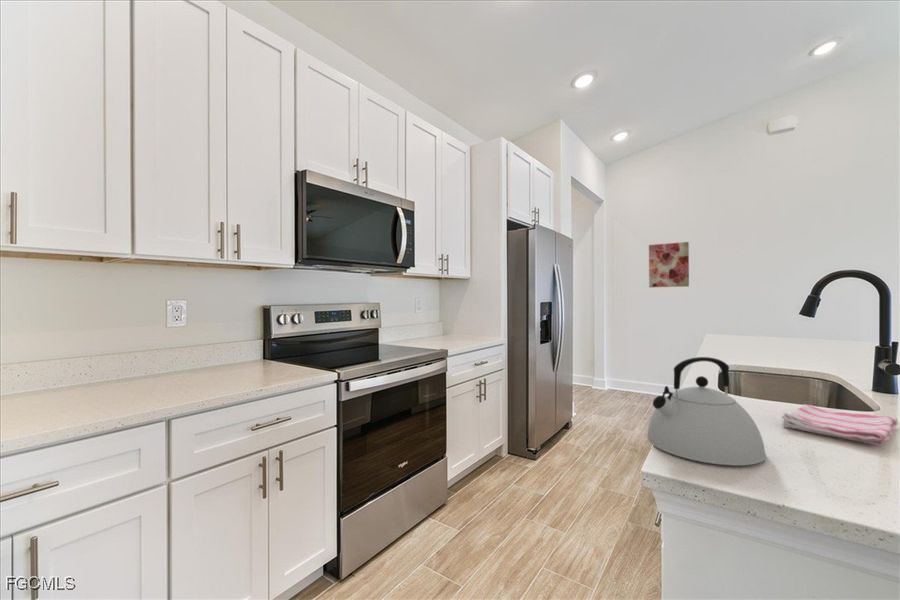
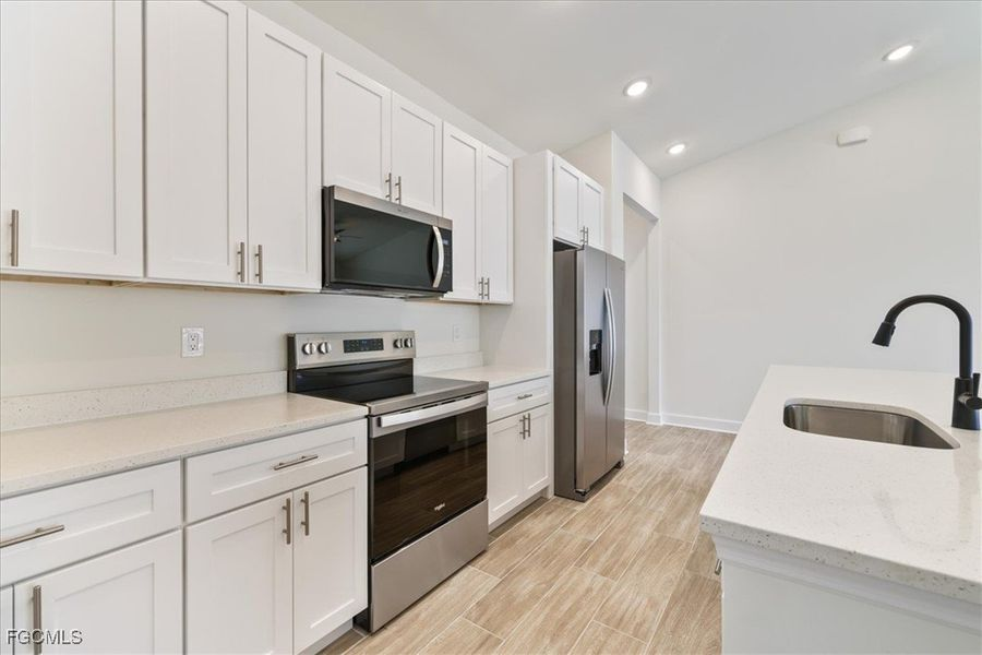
- kettle [646,356,767,467]
- wall art [648,241,690,288]
- dish towel [781,403,899,446]
